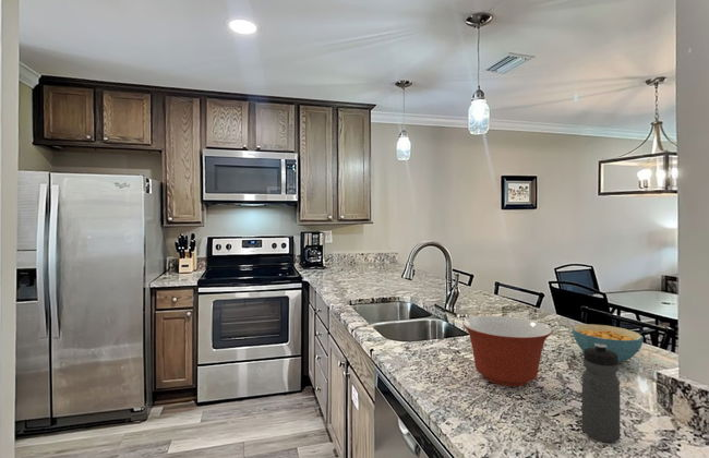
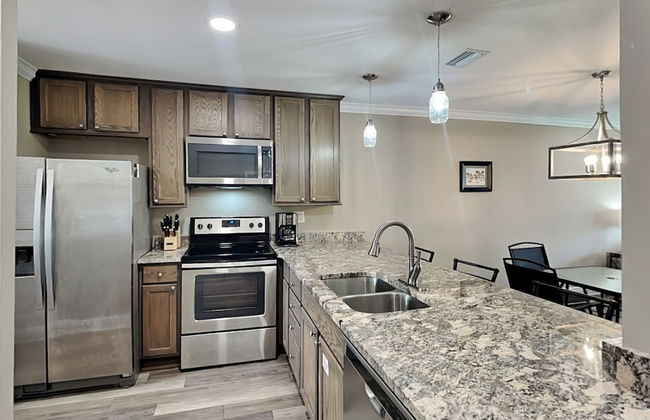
- cereal bowl [570,323,645,363]
- mixing bowl [461,315,553,388]
- water bottle [581,343,621,444]
